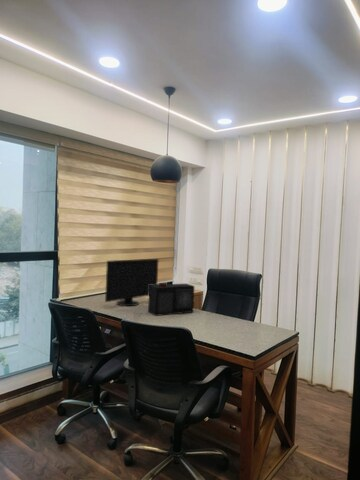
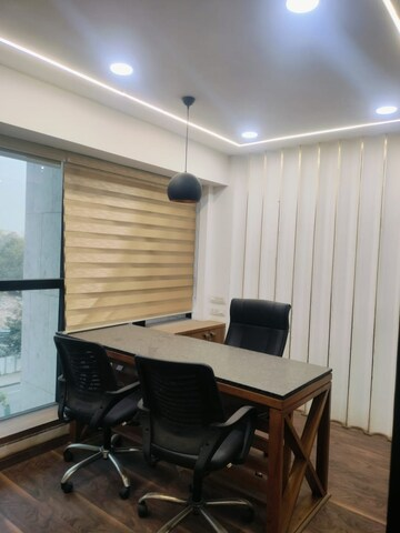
- computer monitor [104,258,159,307]
- speaker [147,282,195,317]
